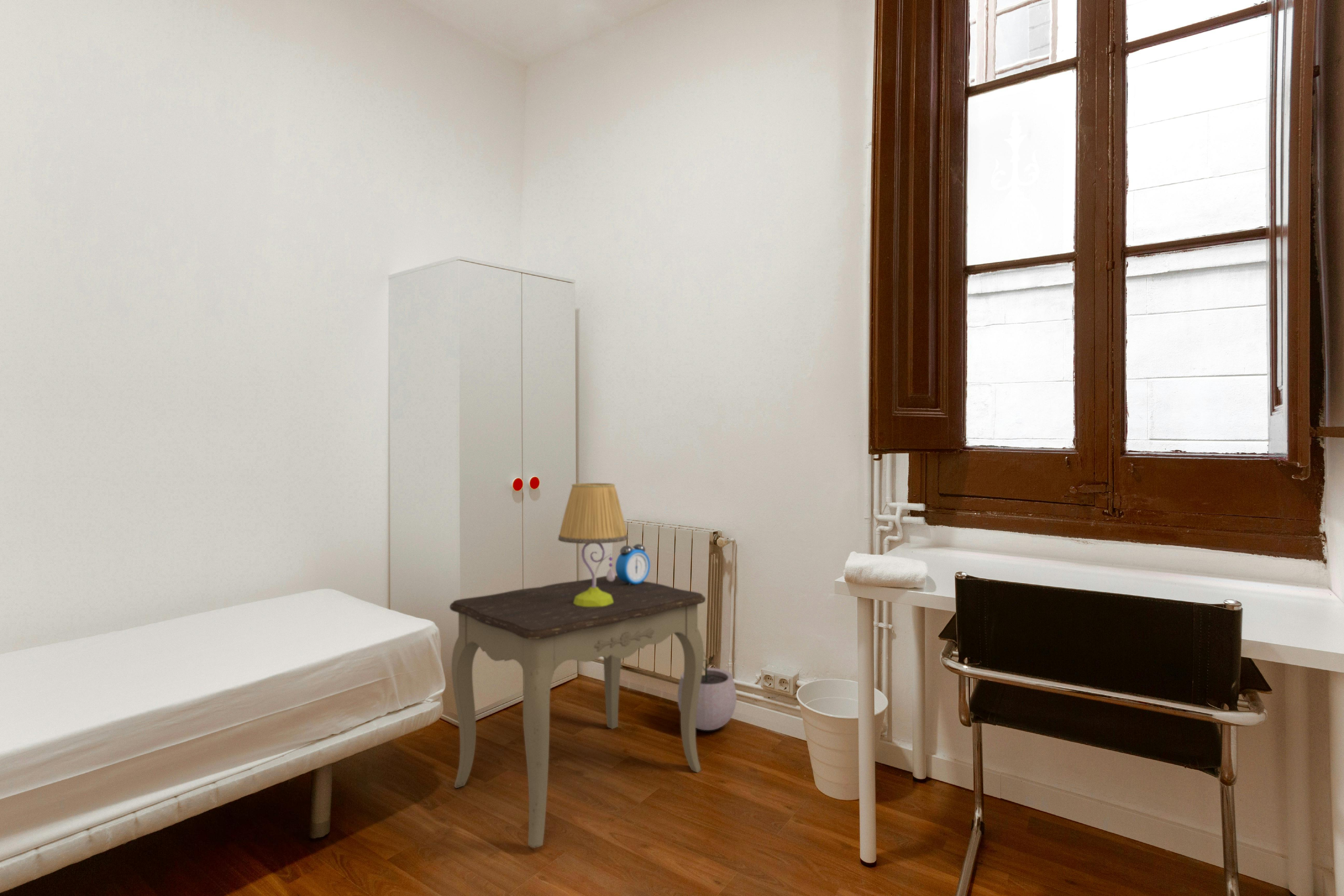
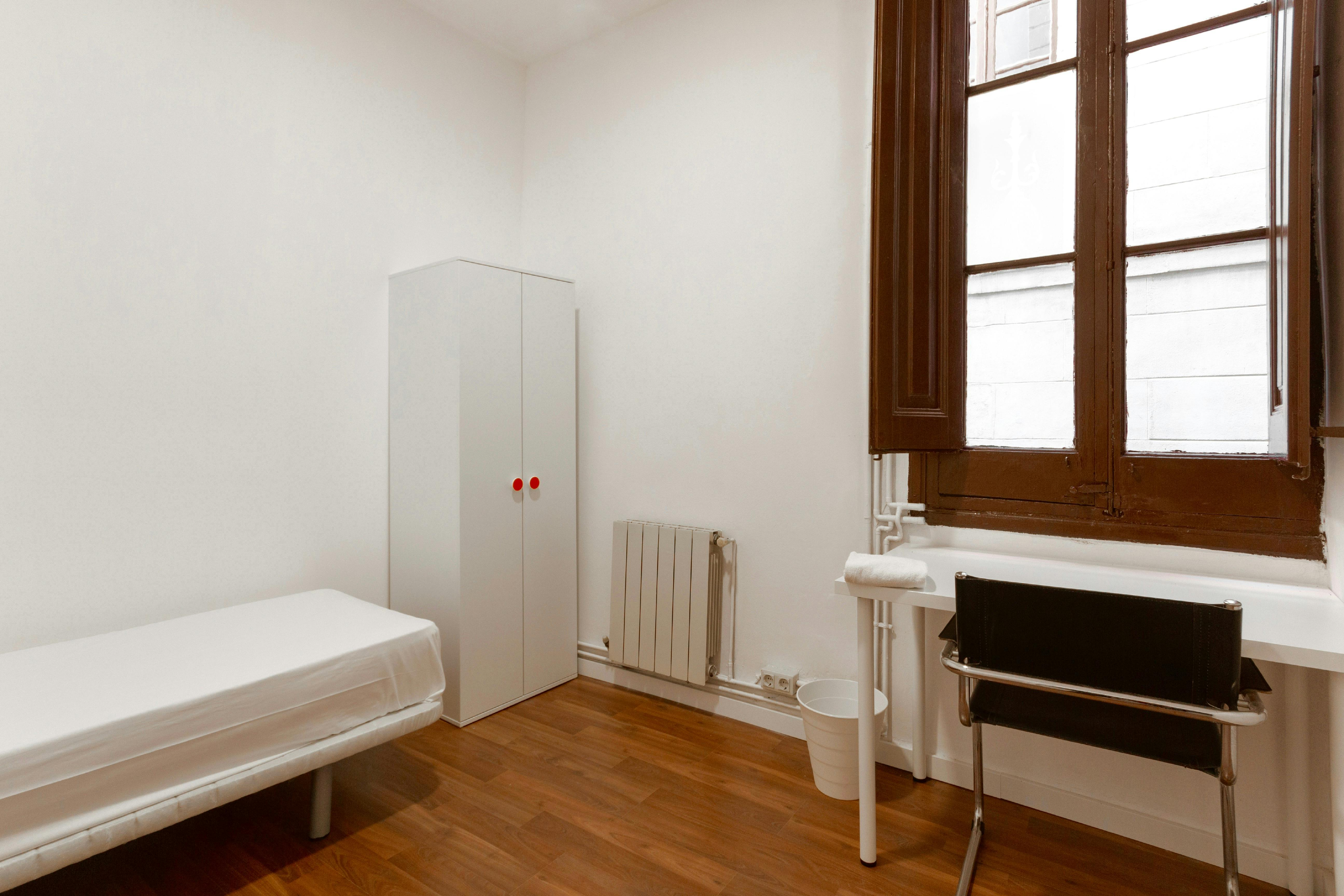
- side table [449,575,706,848]
- table lamp [558,483,629,607]
- plant pot [677,652,737,731]
- alarm clock [615,544,651,586]
